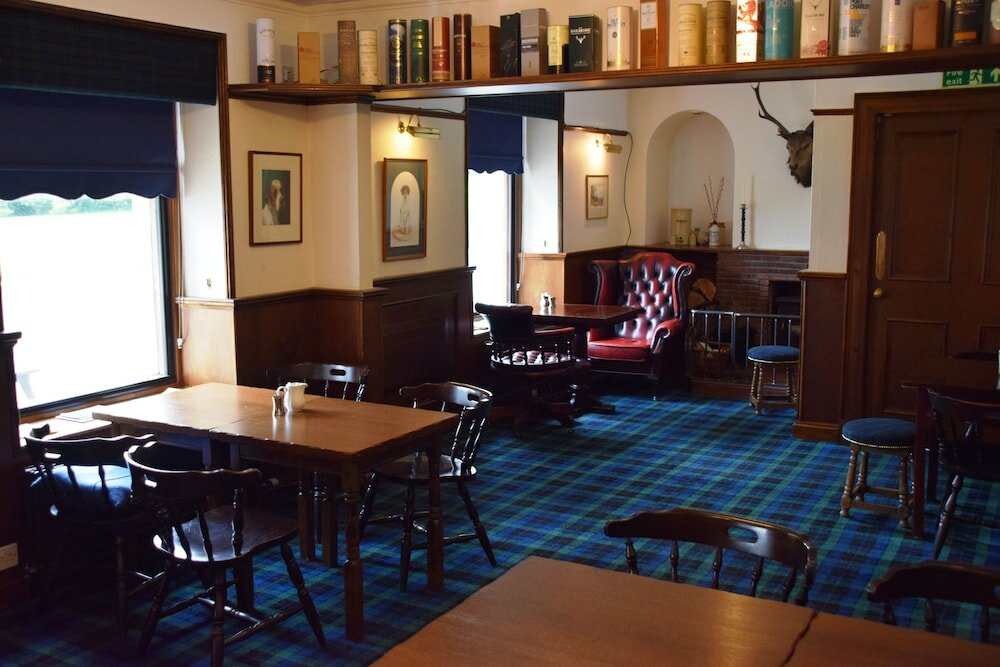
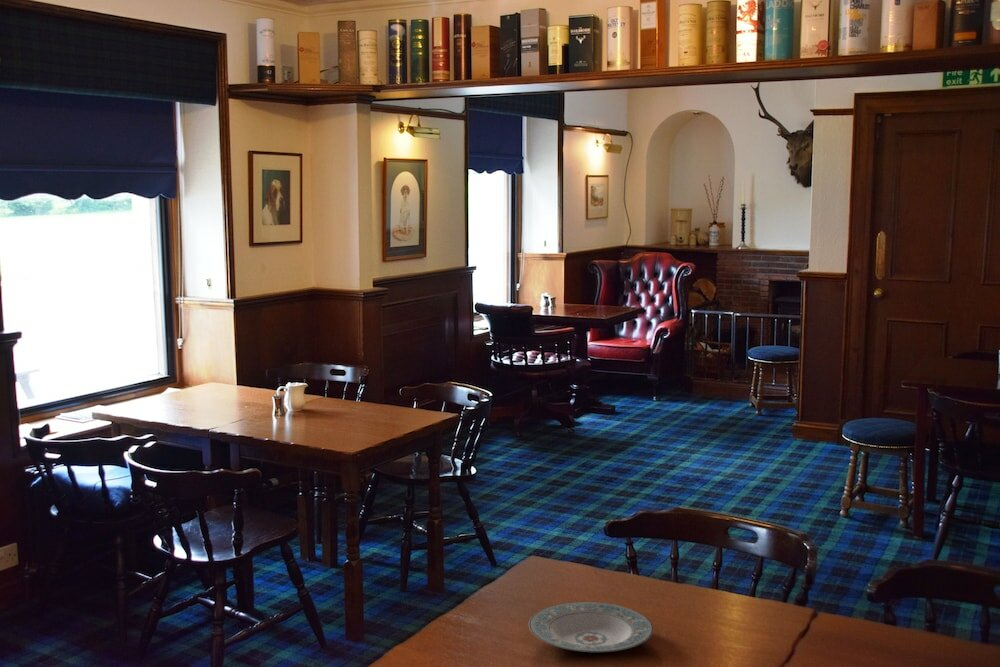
+ plate [528,601,654,653]
